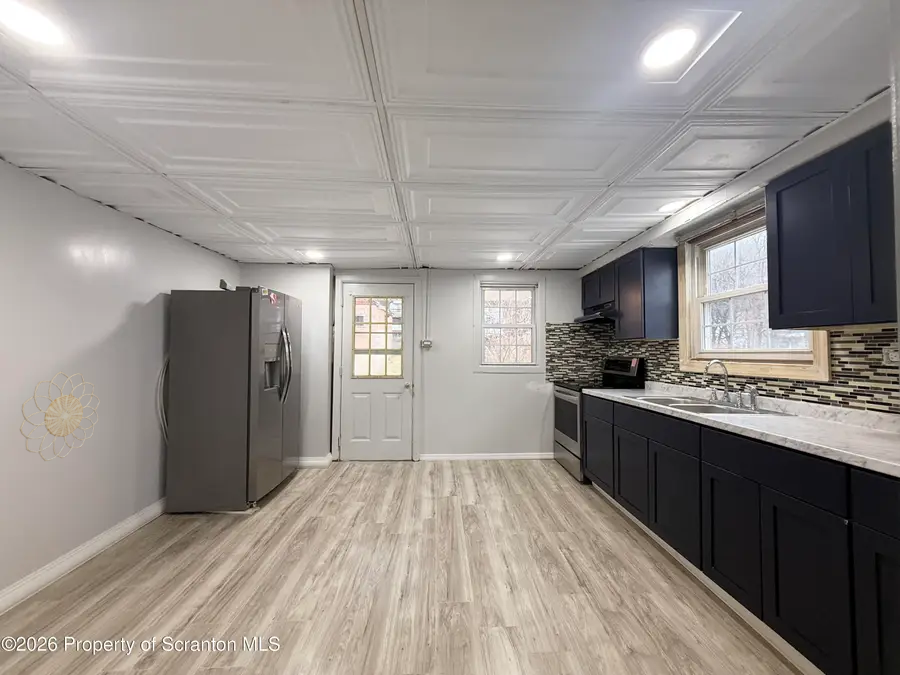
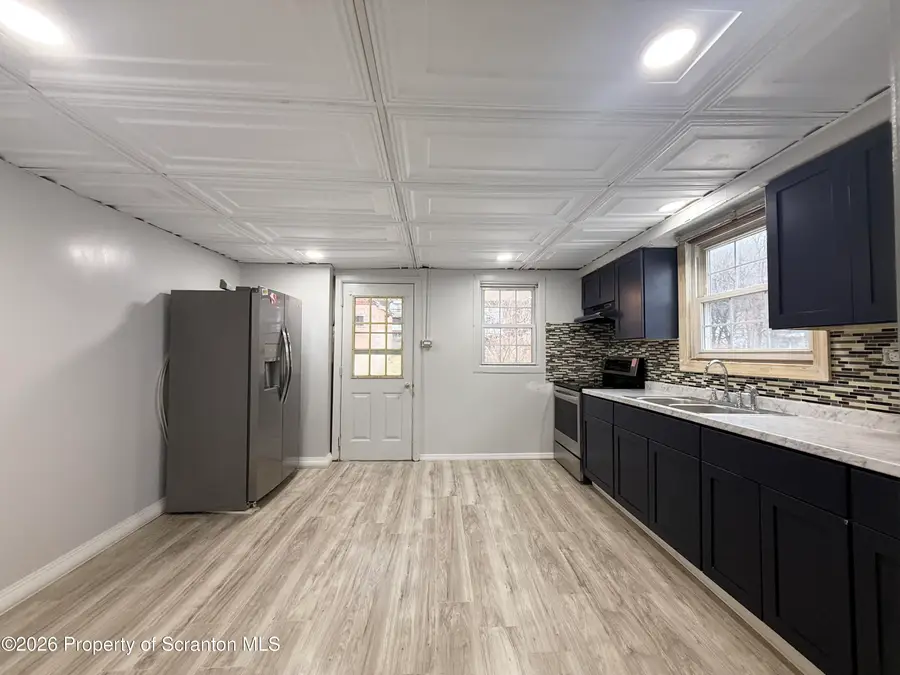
- decorative wall piece [19,371,101,462]
